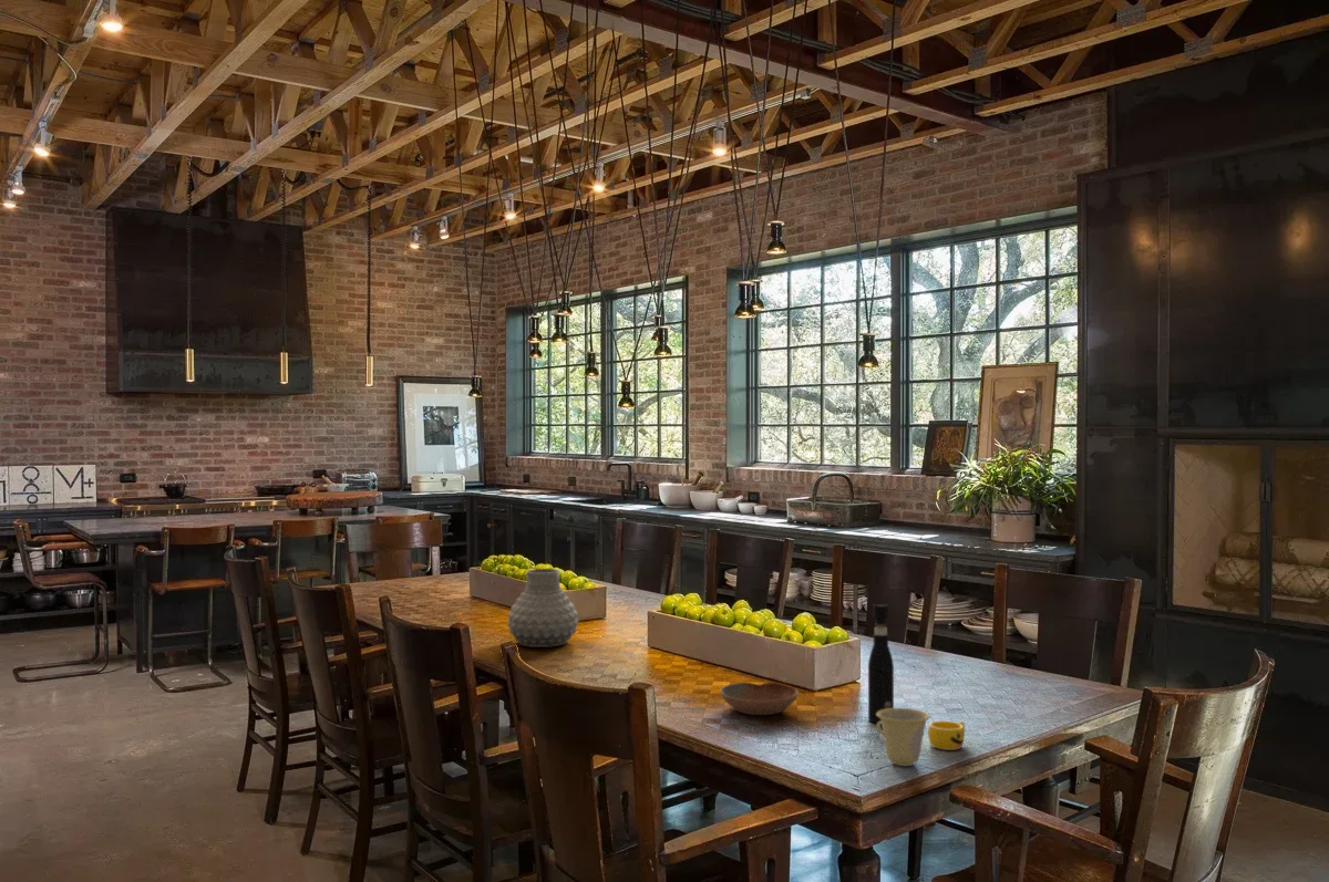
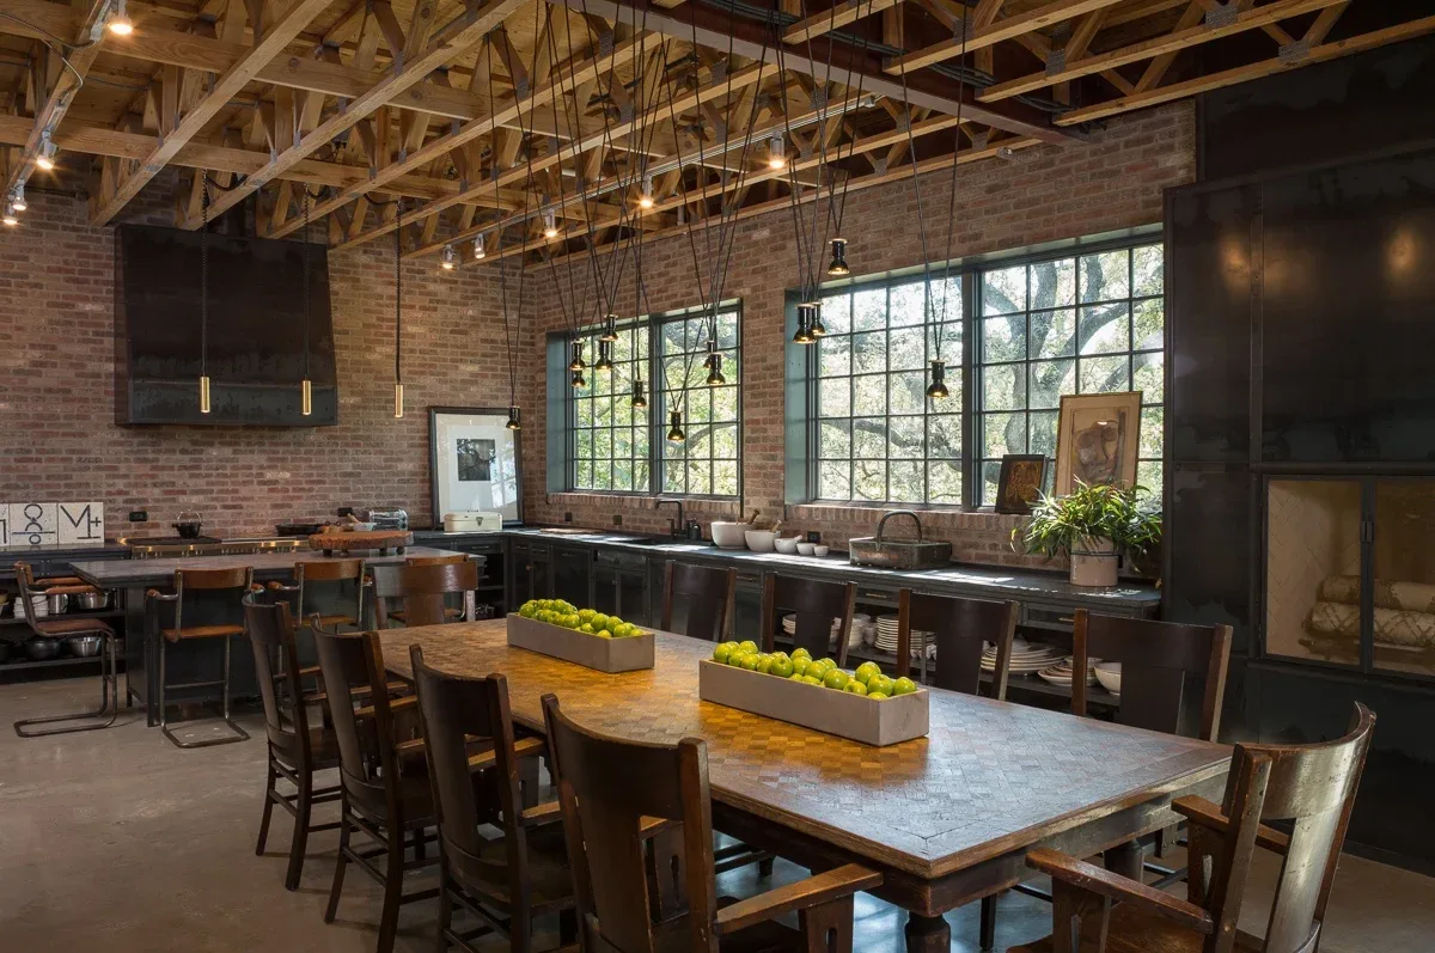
- pepper grinder [867,602,895,725]
- vase [506,568,579,648]
- cup [875,707,930,767]
- bowl [719,682,800,716]
- cup [927,719,966,751]
